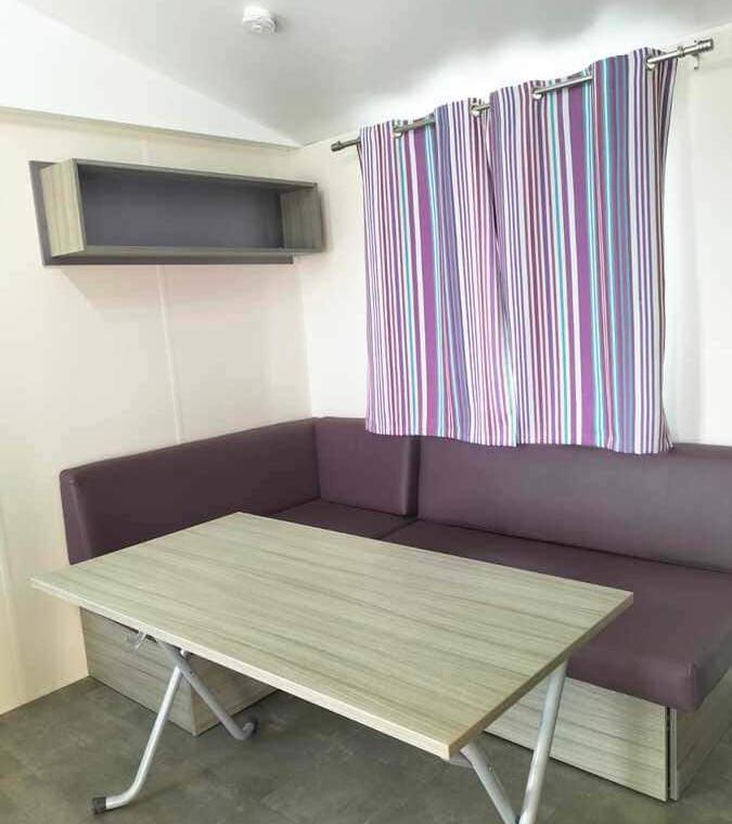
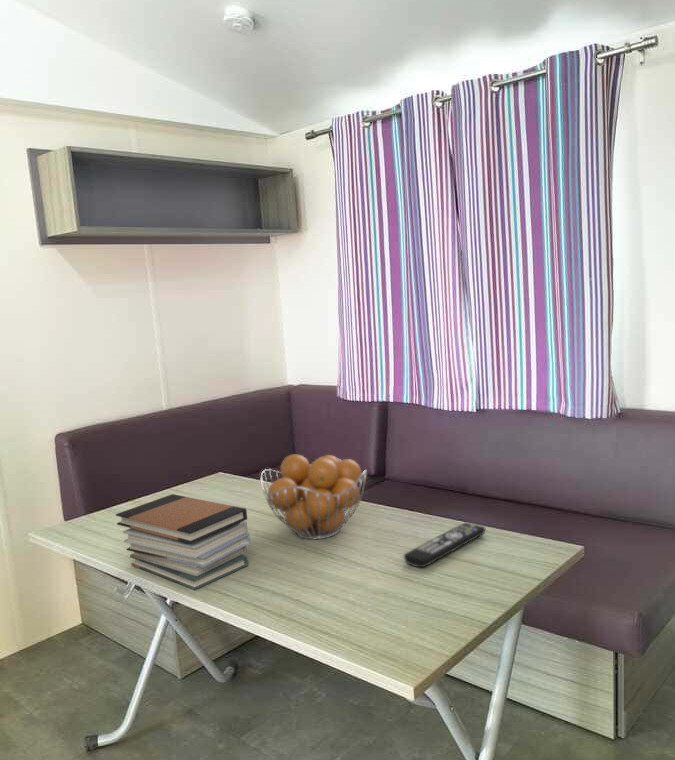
+ fruit basket [259,453,368,540]
+ remote control [403,522,486,568]
+ book stack [115,493,251,591]
